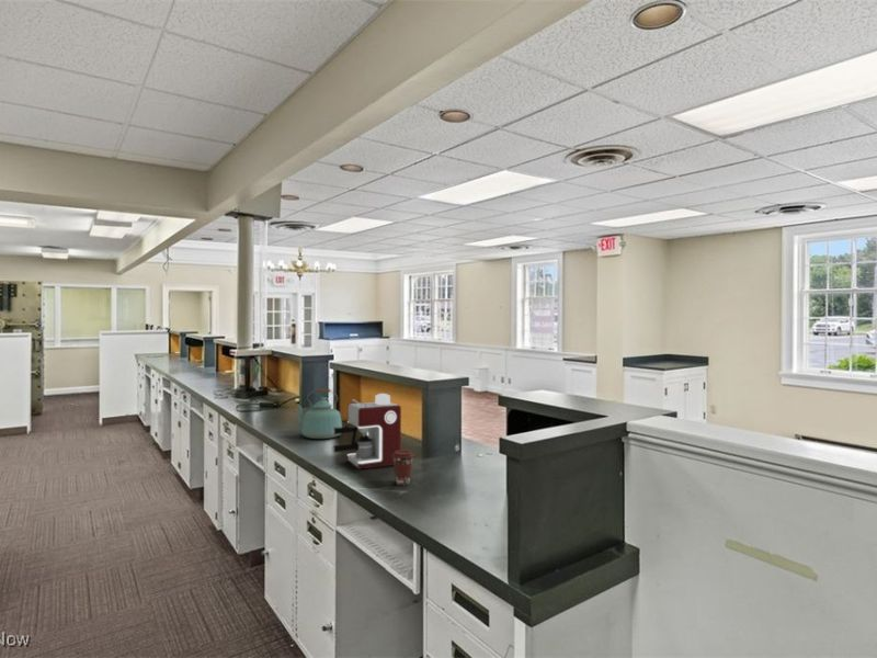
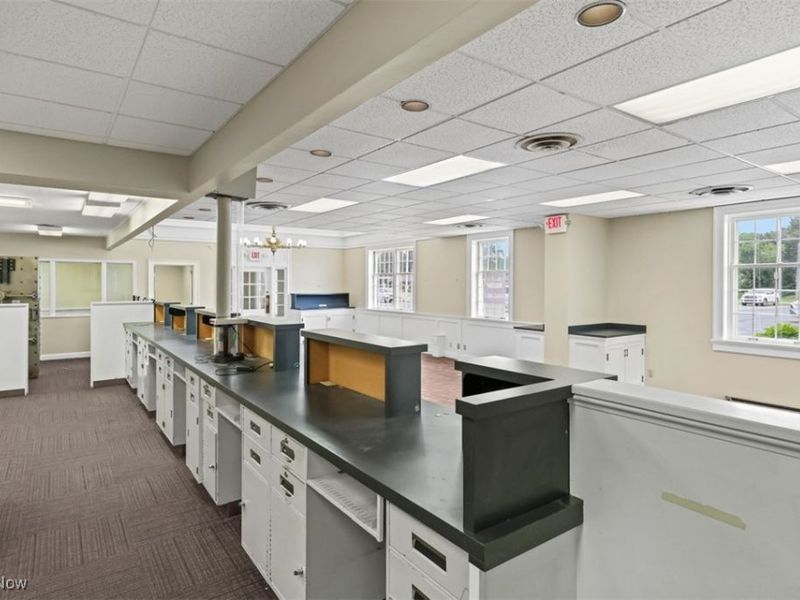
- coffee maker [331,393,402,469]
- coffee cup [392,449,415,486]
- kettle [295,387,343,440]
